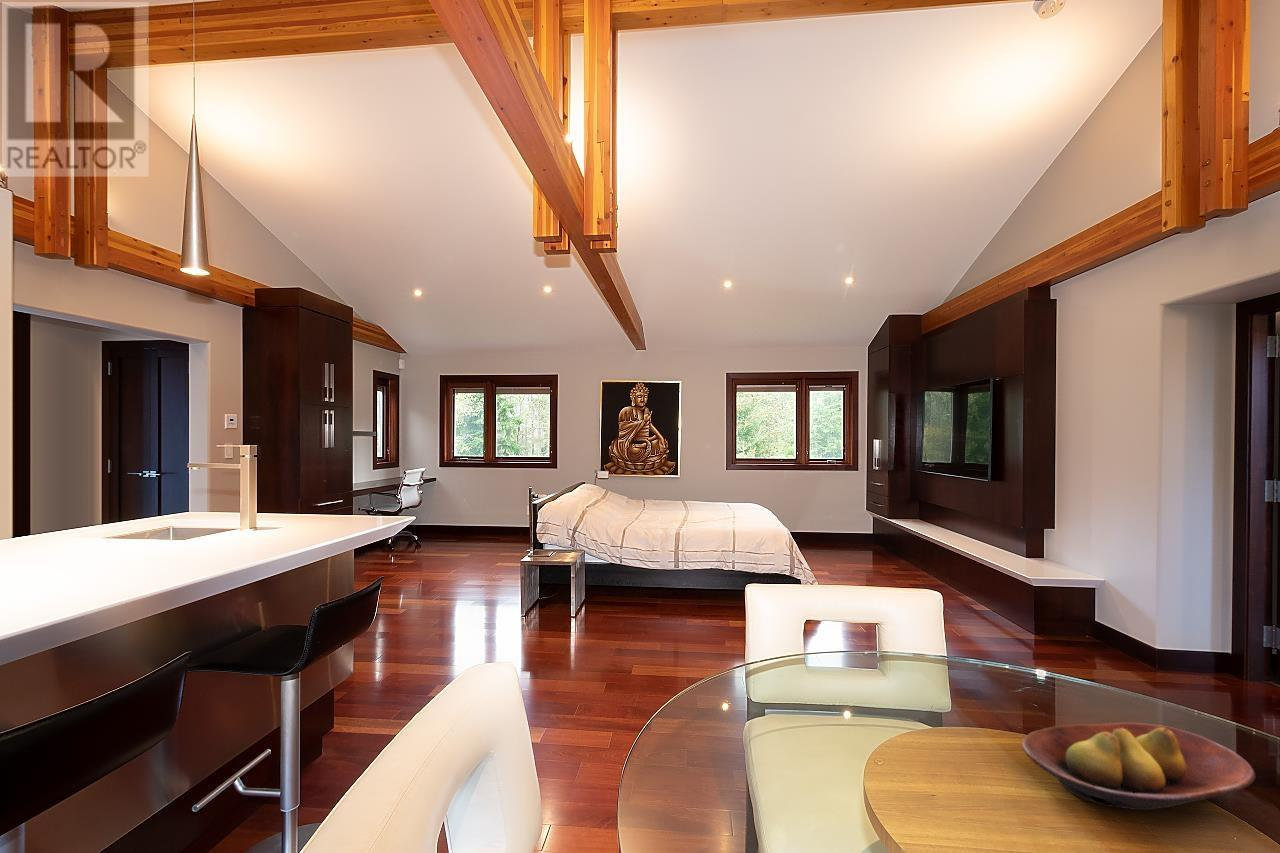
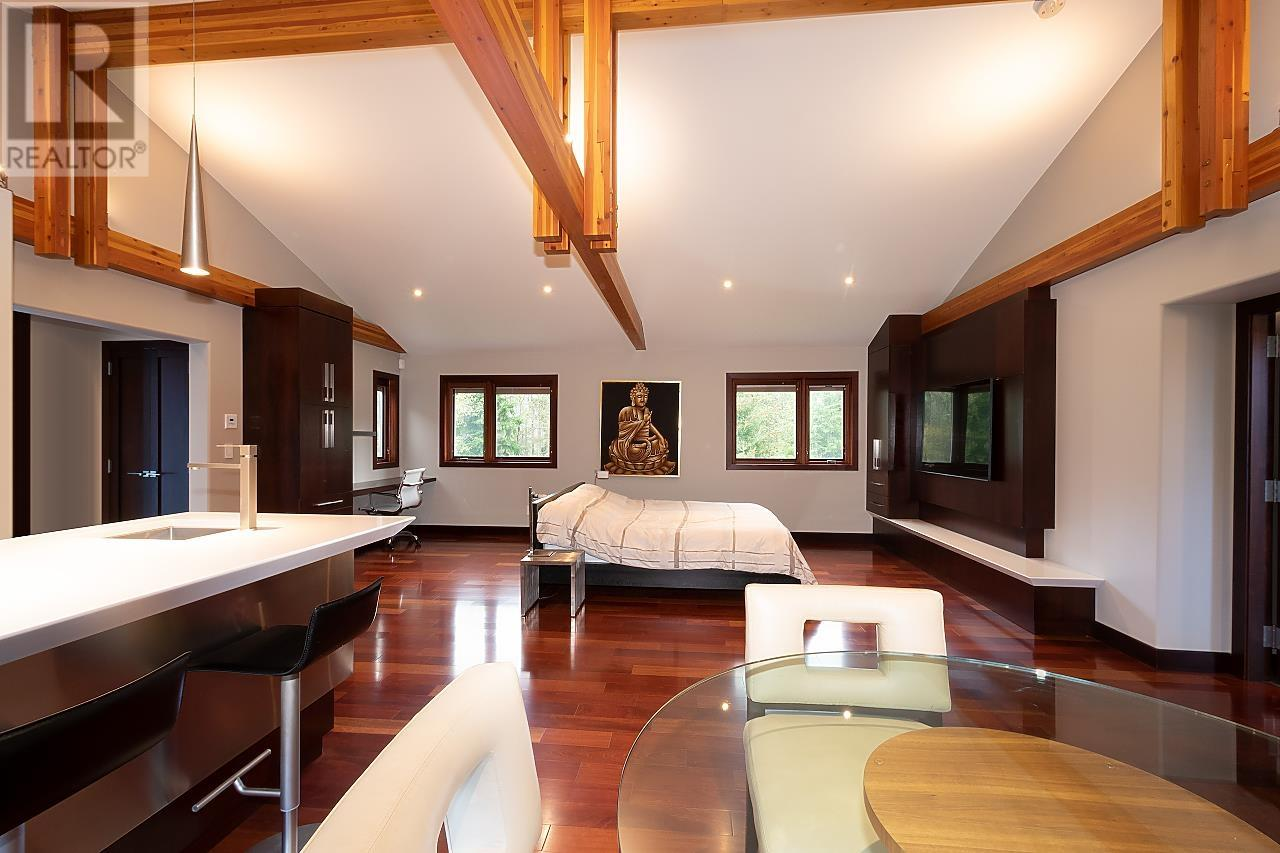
- fruit bowl [1021,722,1257,811]
